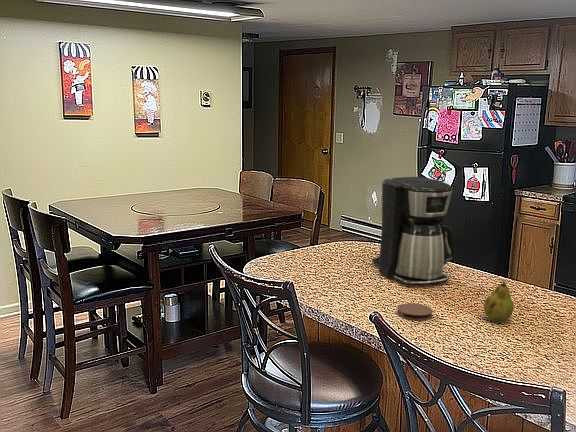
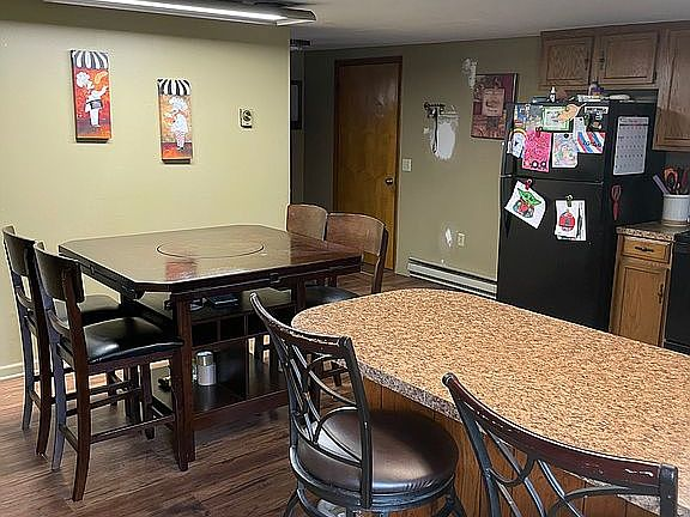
- fruit [483,280,515,322]
- coaster [396,302,434,321]
- coffee maker [371,176,456,286]
